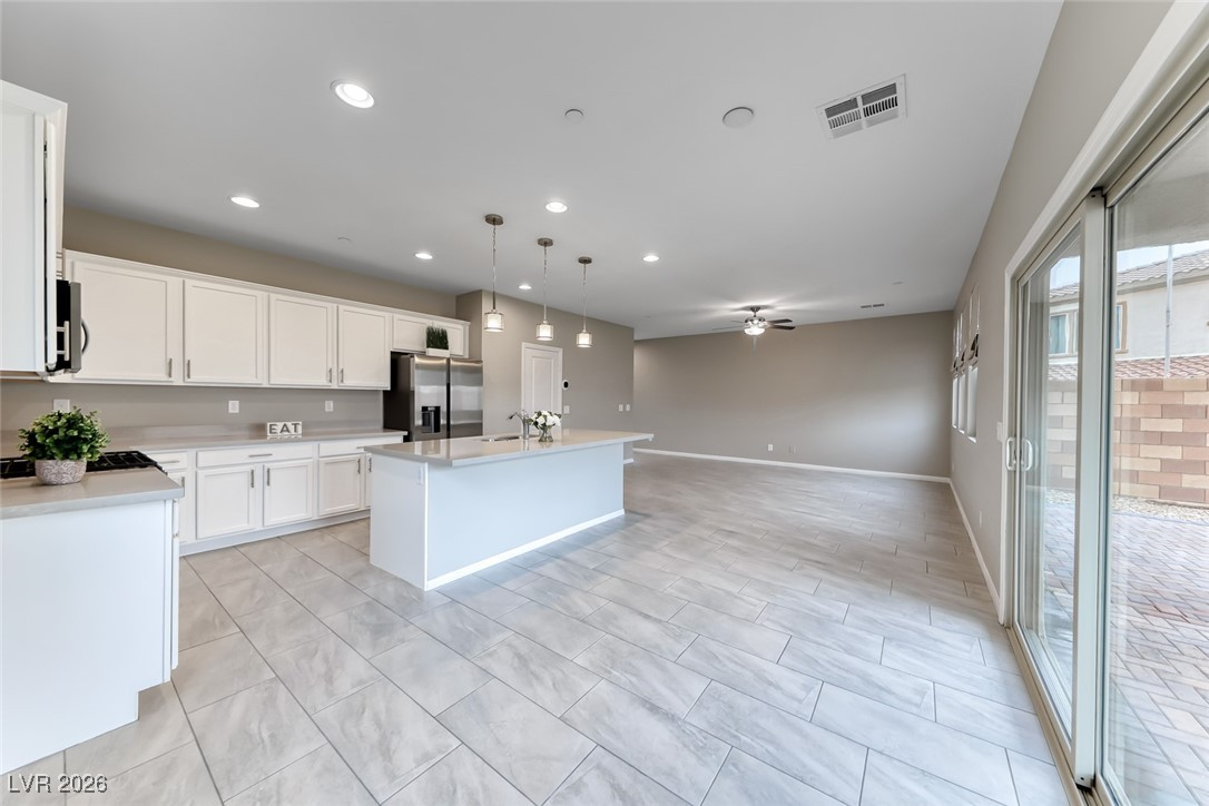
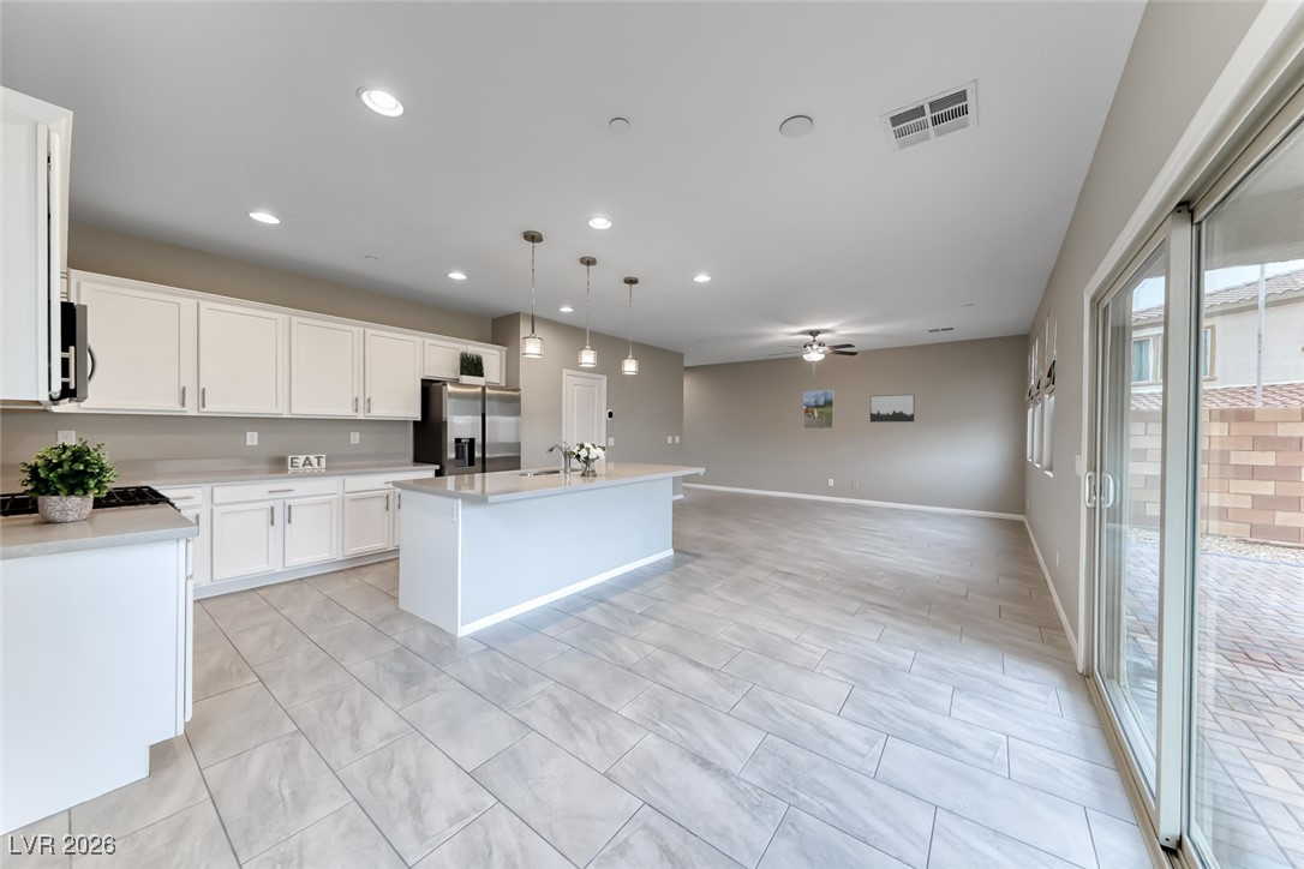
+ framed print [802,389,836,430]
+ wall art [869,394,916,424]
